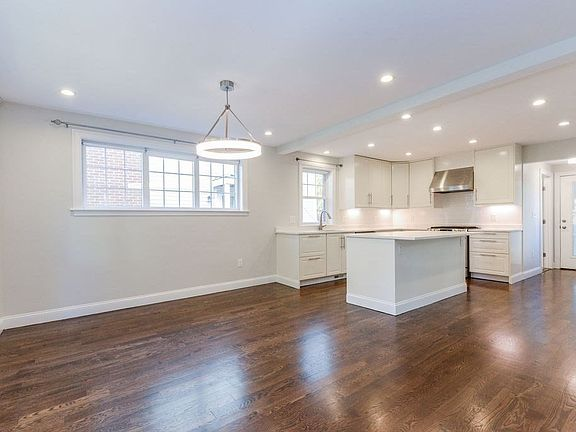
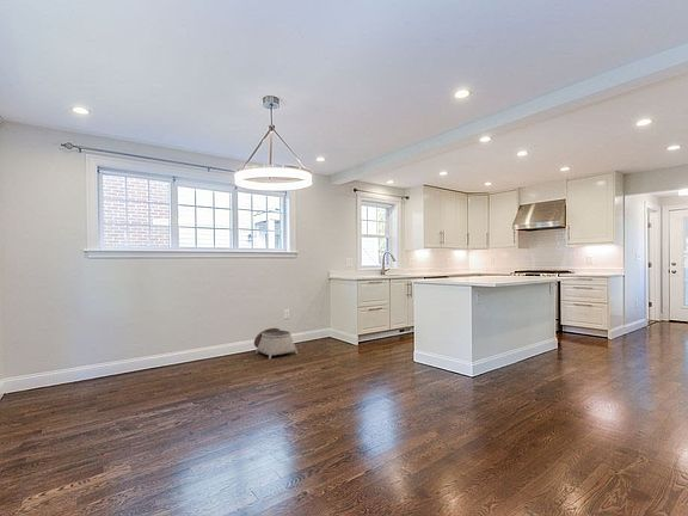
+ basket [253,326,299,361]
